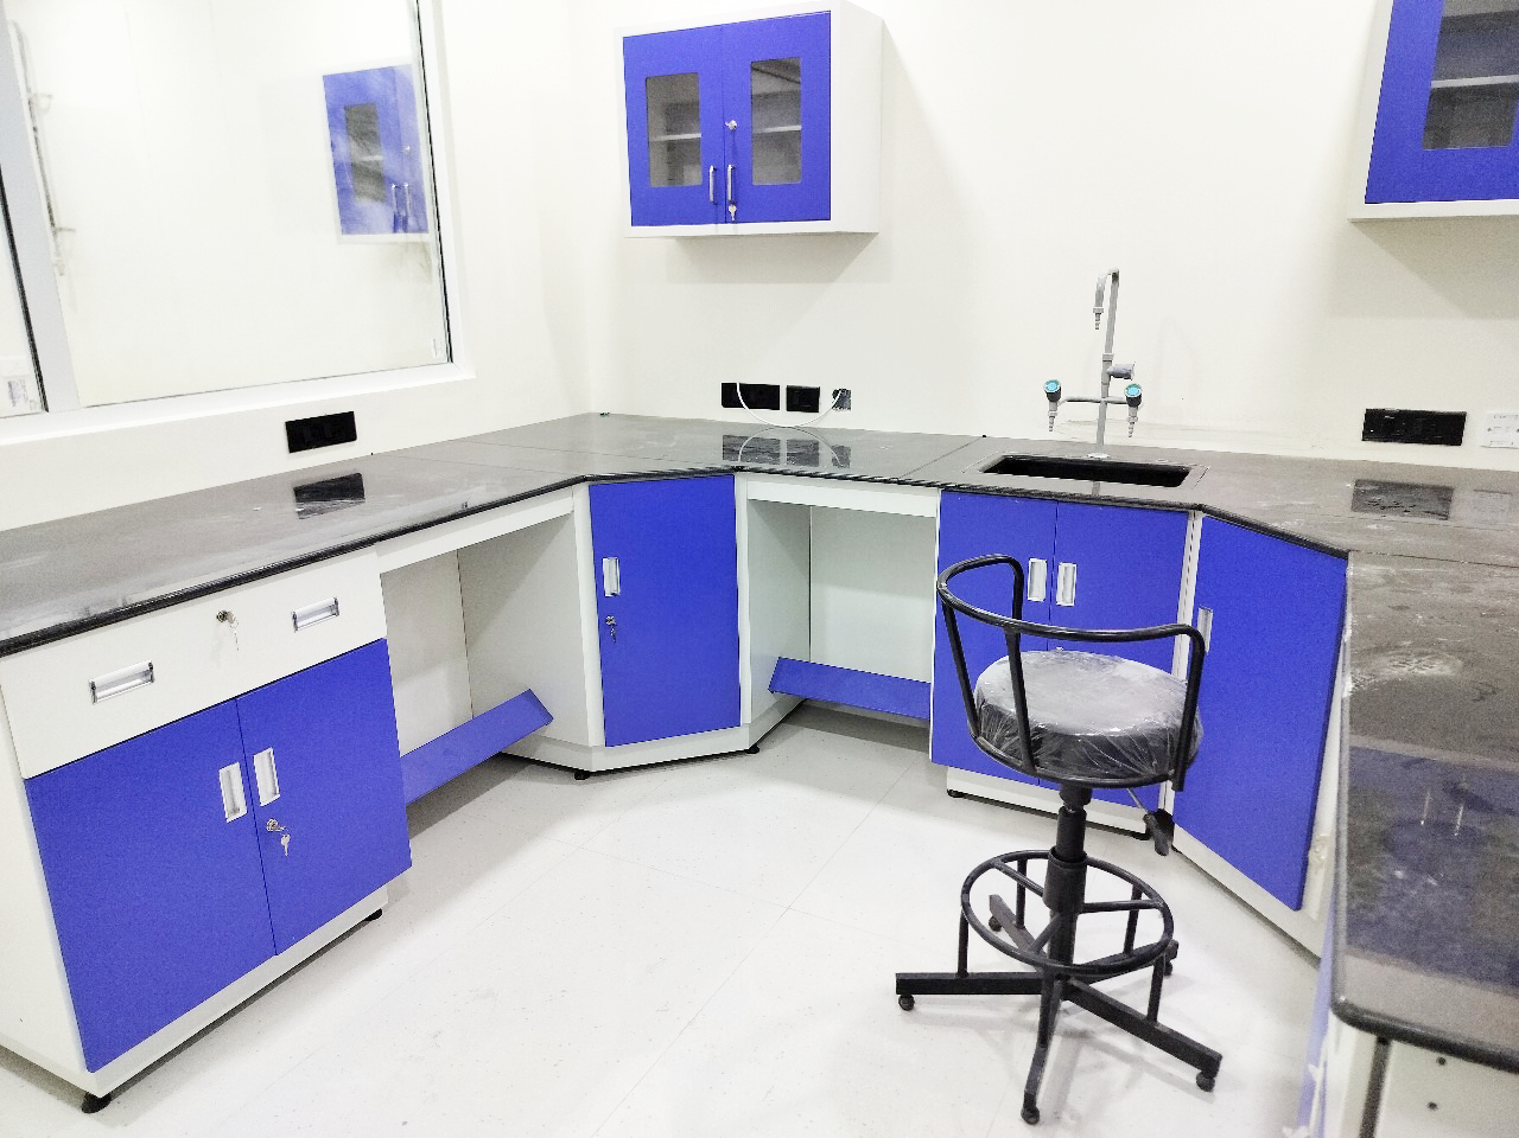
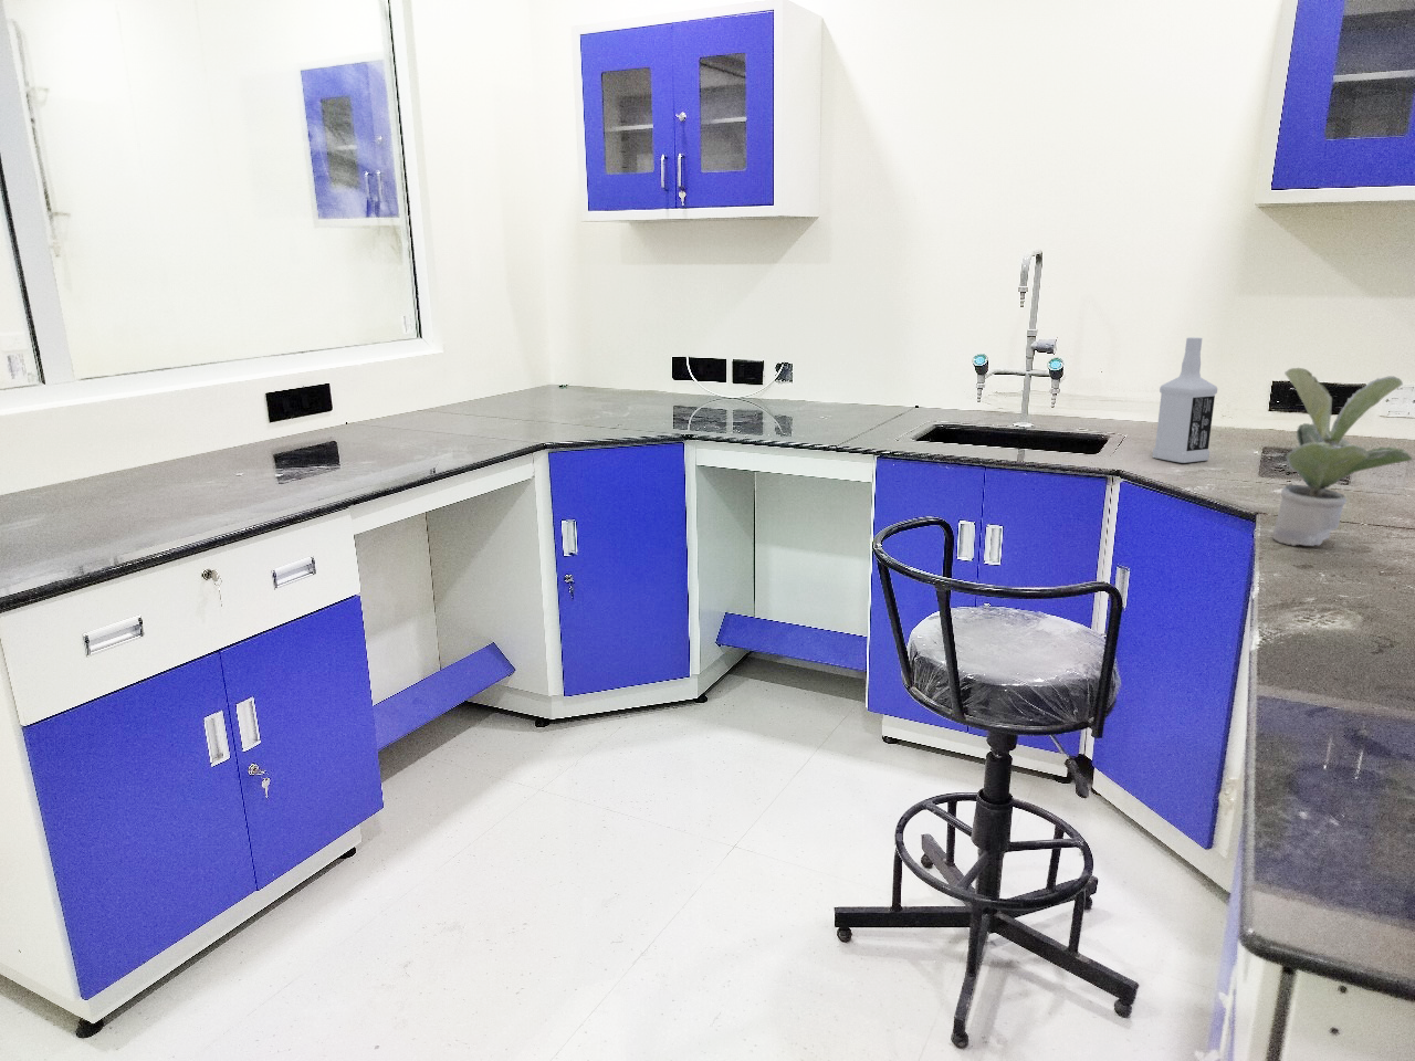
+ potted plant [1271,367,1414,547]
+ vodka [1152,335,1218,464]
